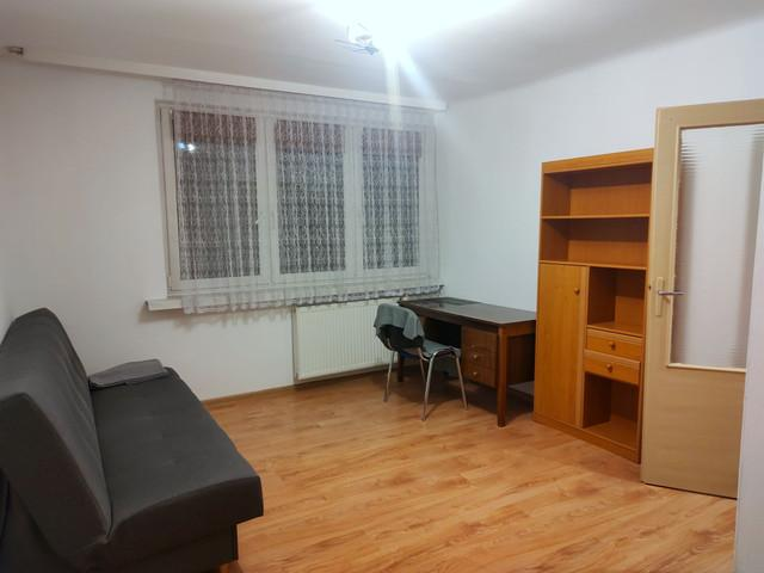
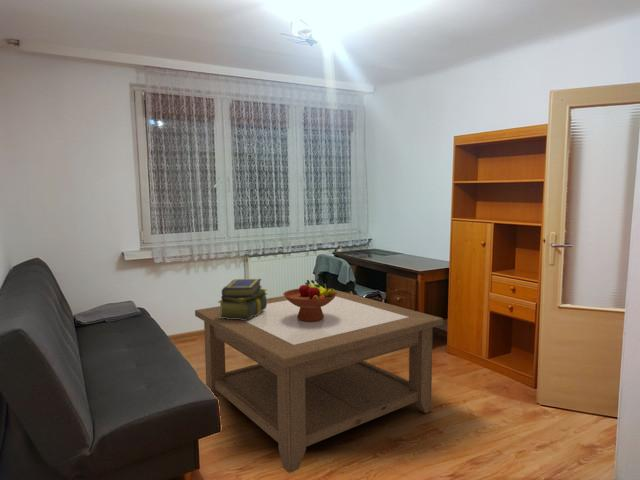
+ coffee table [194,289,444,474]
+ fruit bowl [282,279,337,322]
+ stack of books [217,278,268,320]
